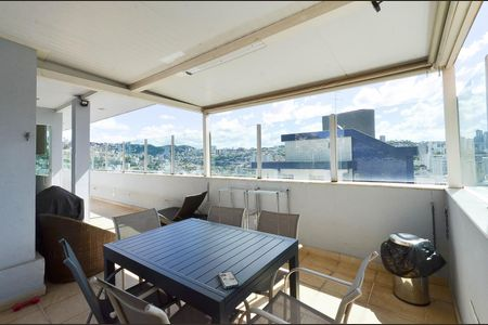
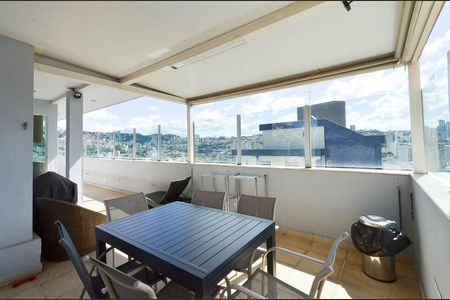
- phone case [217,270,241,289]
